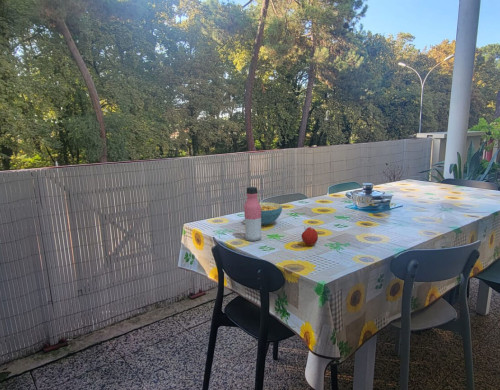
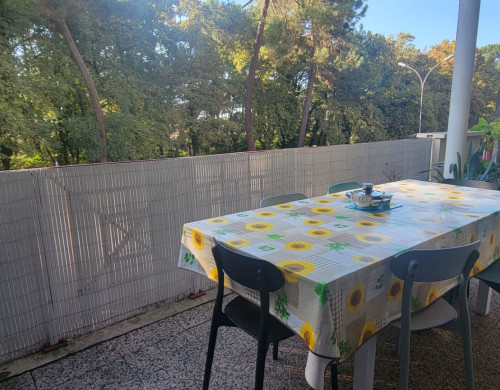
- fruit [301,226,319,246]
- cereal bowl [259,201,283,226]
- water bottle [243,186,263,242]
